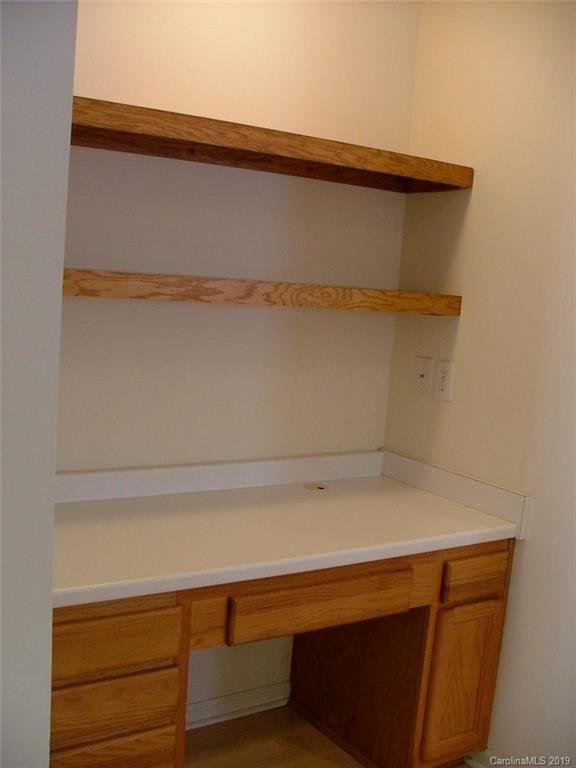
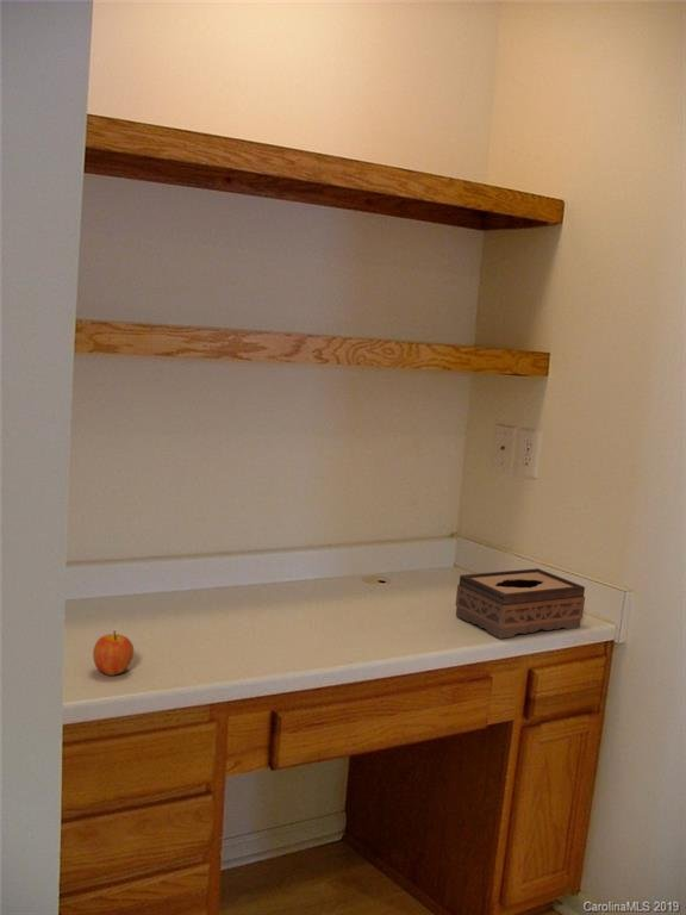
+ tissue box [454,567,586,640]
+ apple [92,630,135,677]
